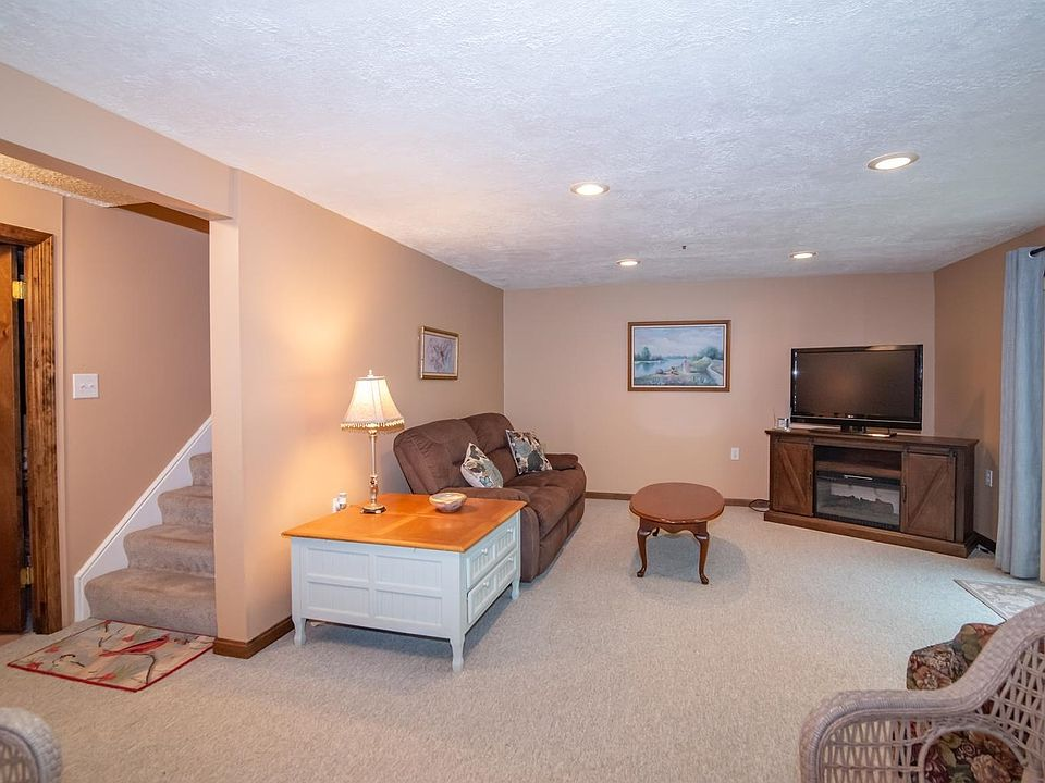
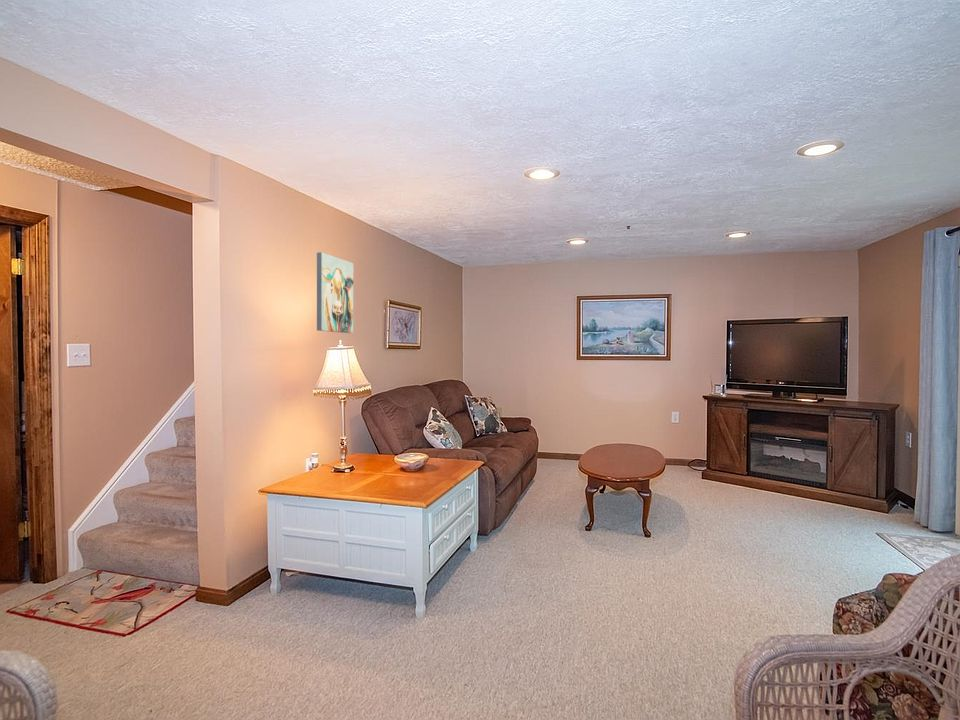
+ wall art [316,251,354,334]
